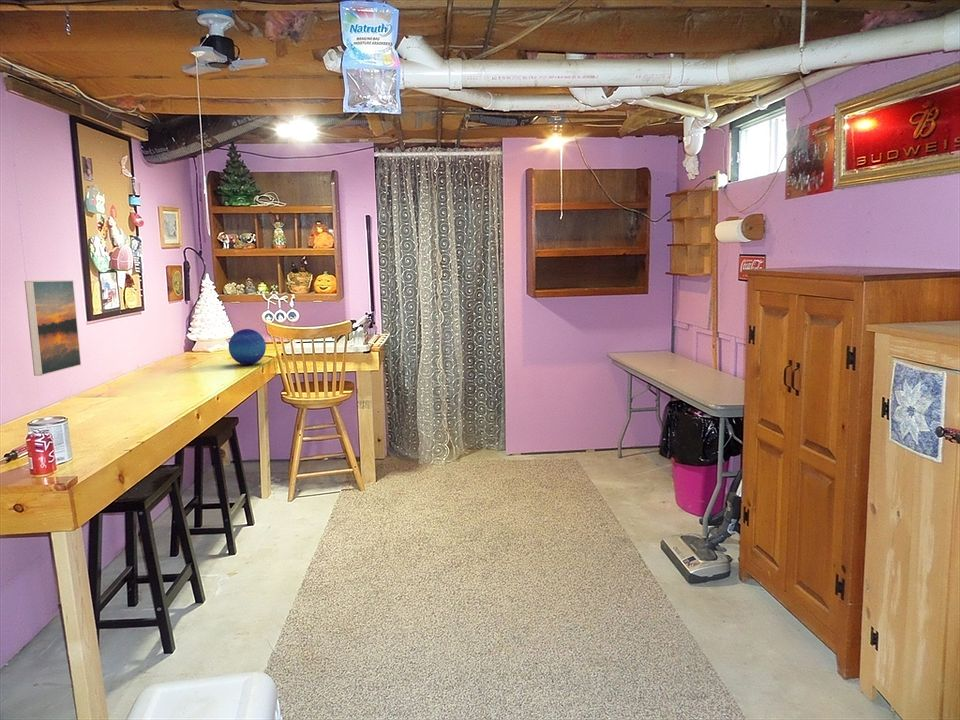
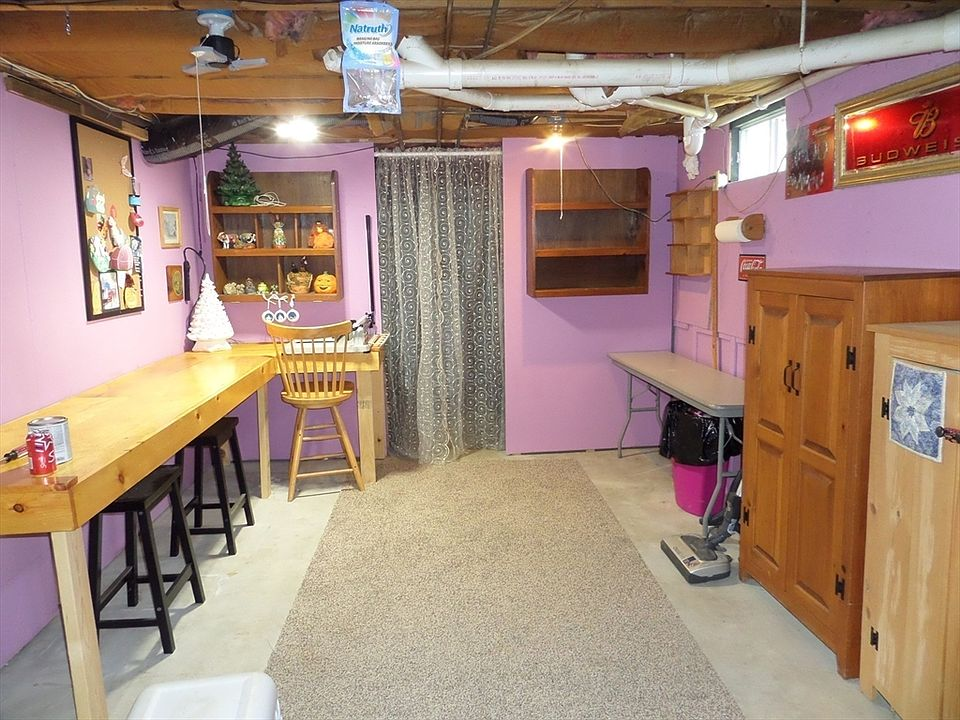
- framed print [24,279,82,377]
- decorative ball [228,328,267,366]
